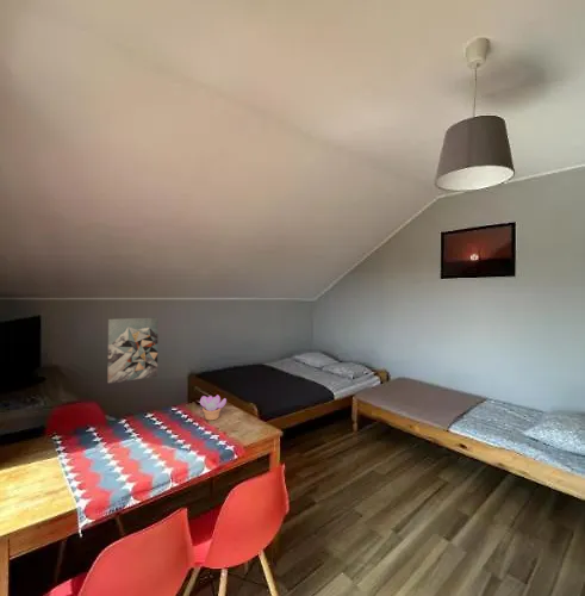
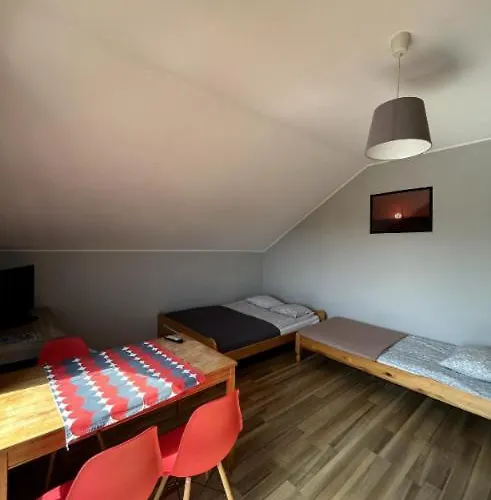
- succulent plant [199,393,228,422]
- wall art [106,317,160,385]
